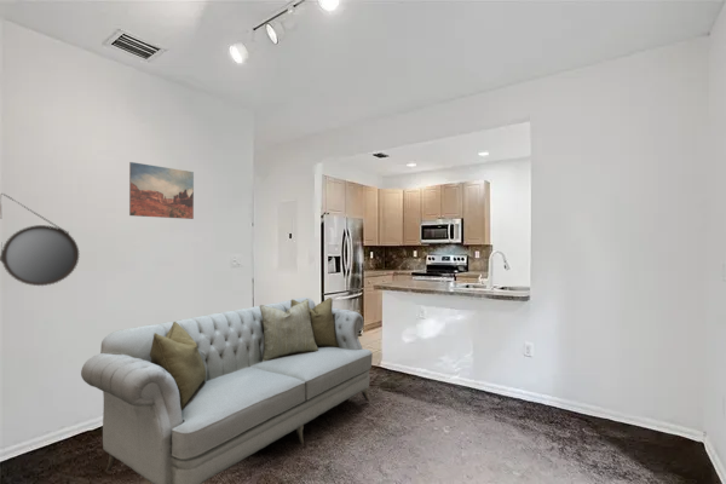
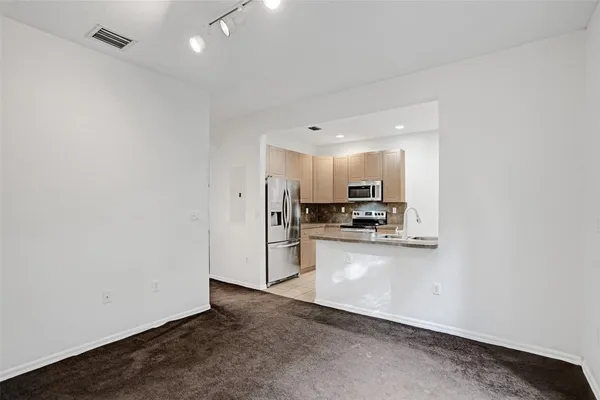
- home mirror [0,192,80,287]
- wall art [128,161,195,220]
- sofa [80,296,374,484]
